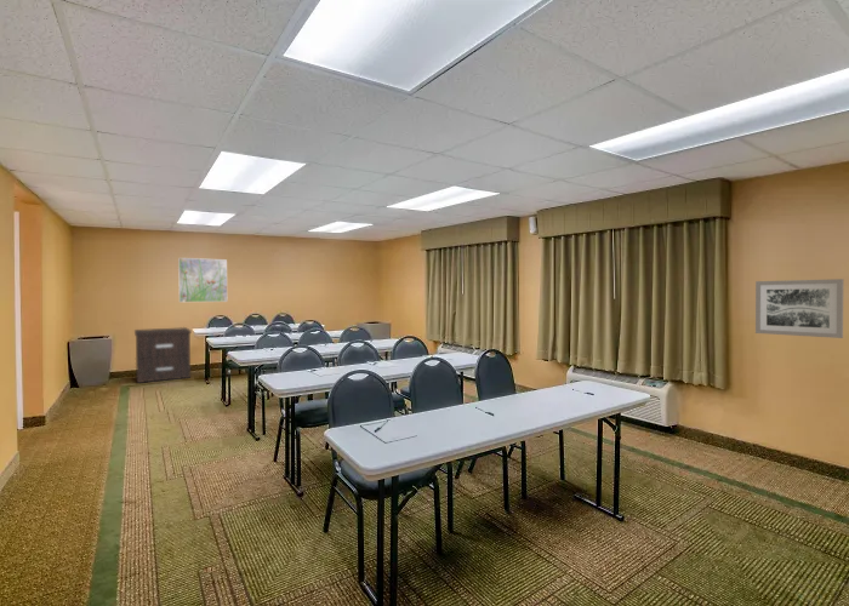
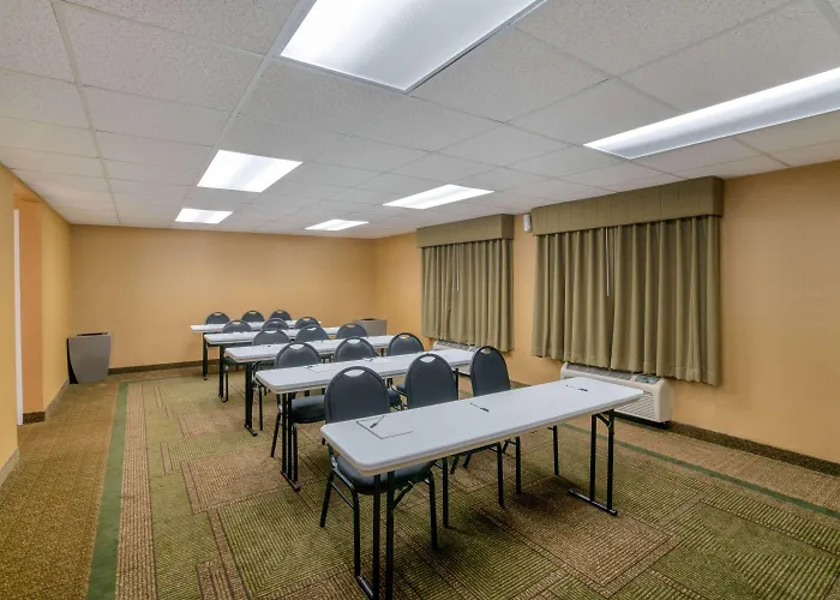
- wall art [754,278,844,339]
- nightstand [133,326,193,384]
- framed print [177,257,228,303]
